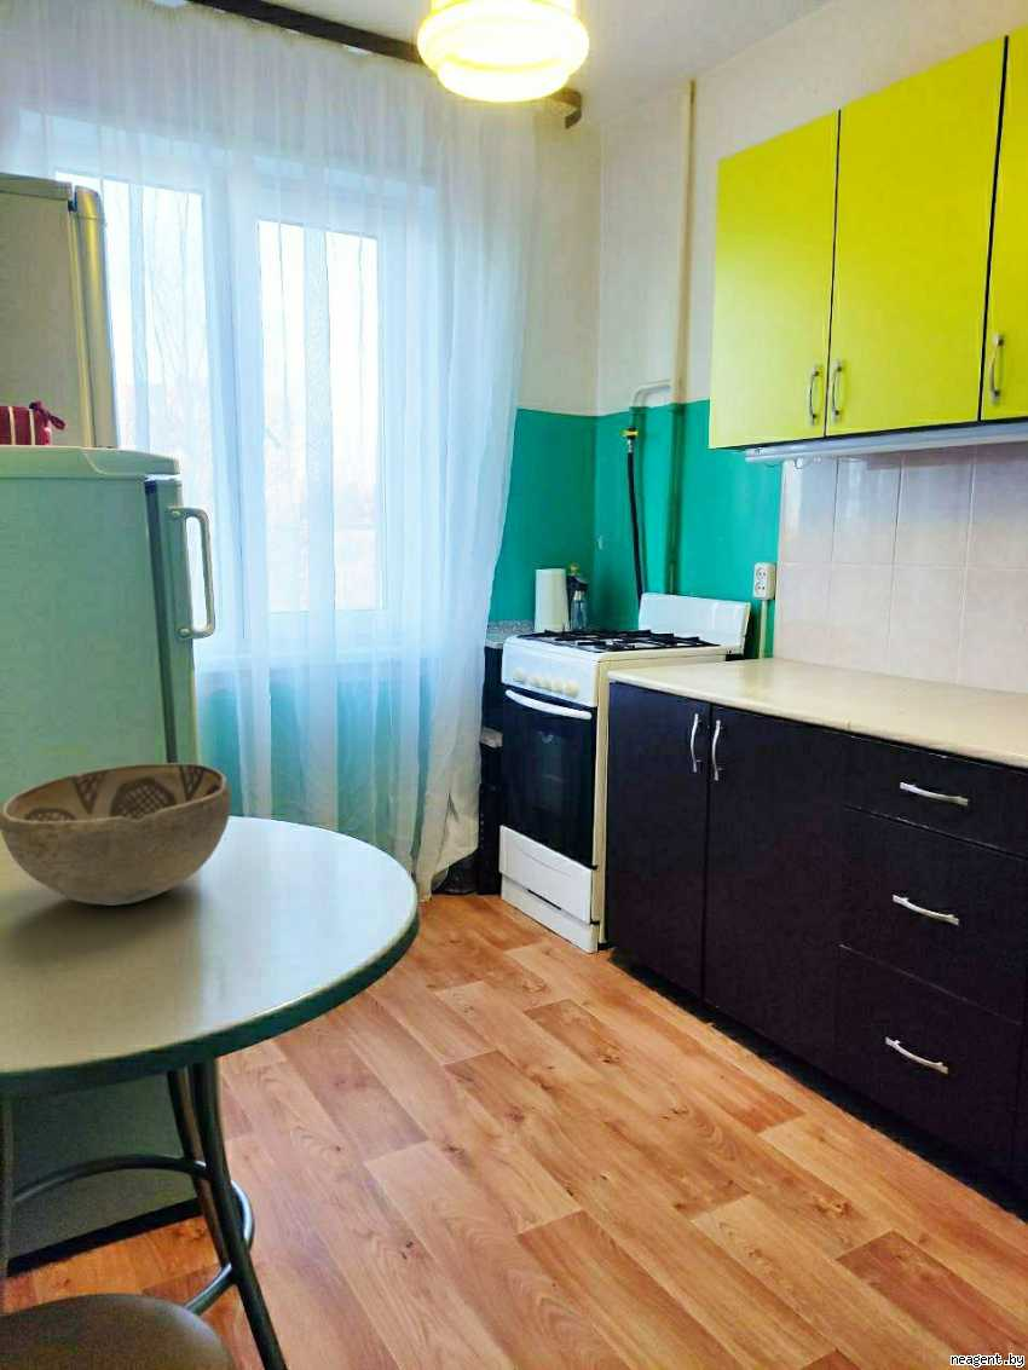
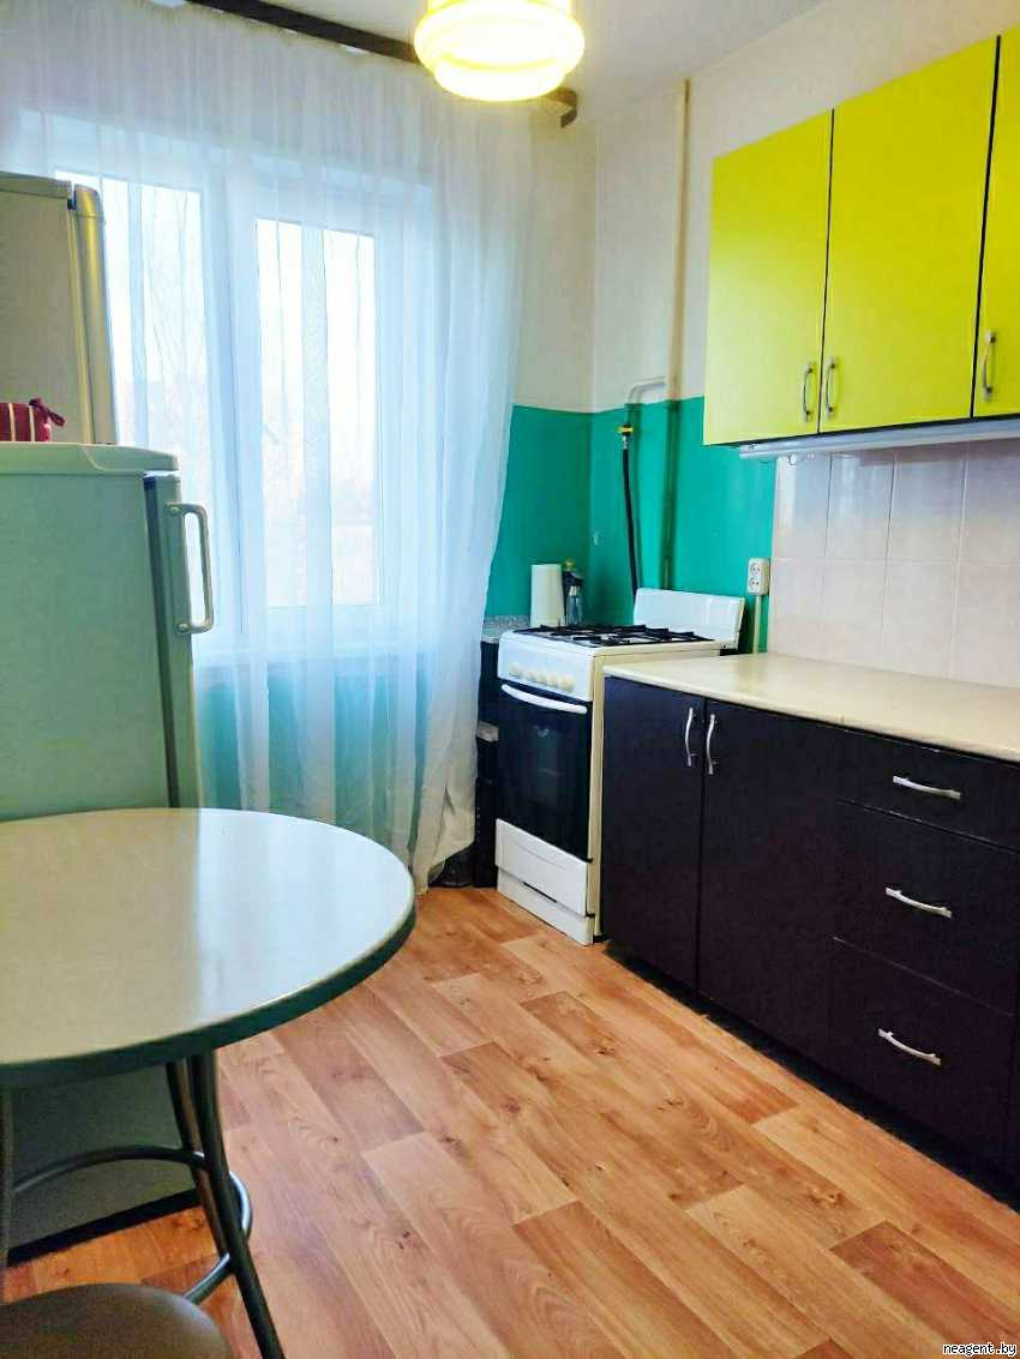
- decorative bowl [0,762,232,907]
